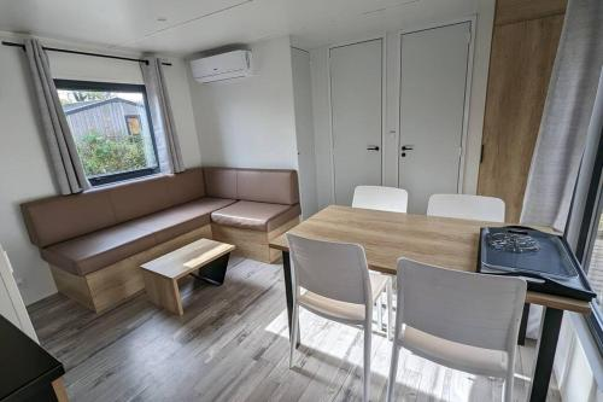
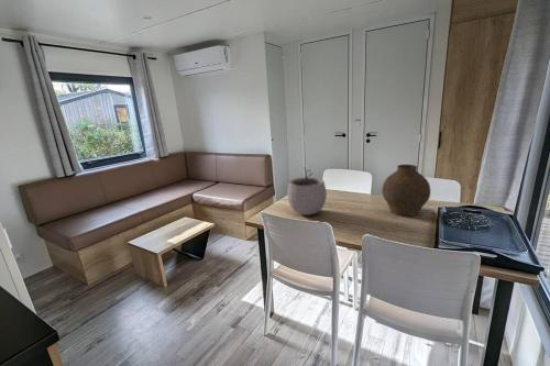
+ vase [381,164,431,218]
+ plant pot [286,166,328,217]
